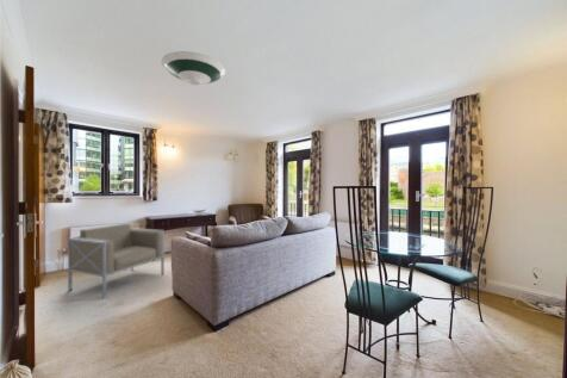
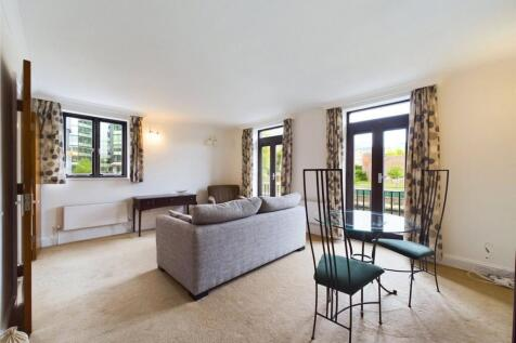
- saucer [161,50,226,86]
- armchair [67,222,166,299]
